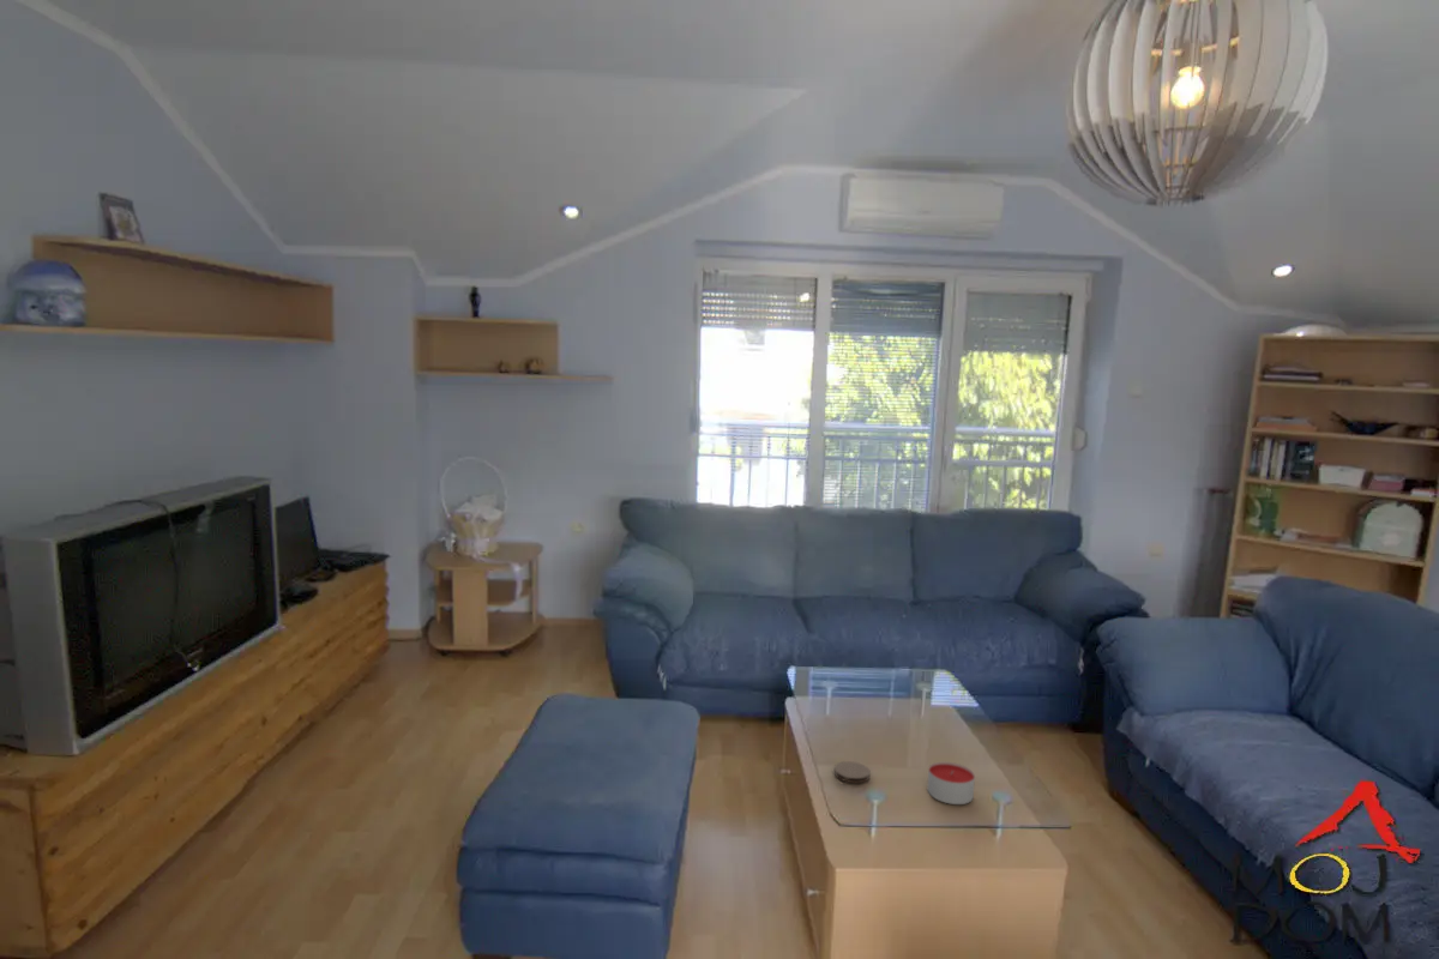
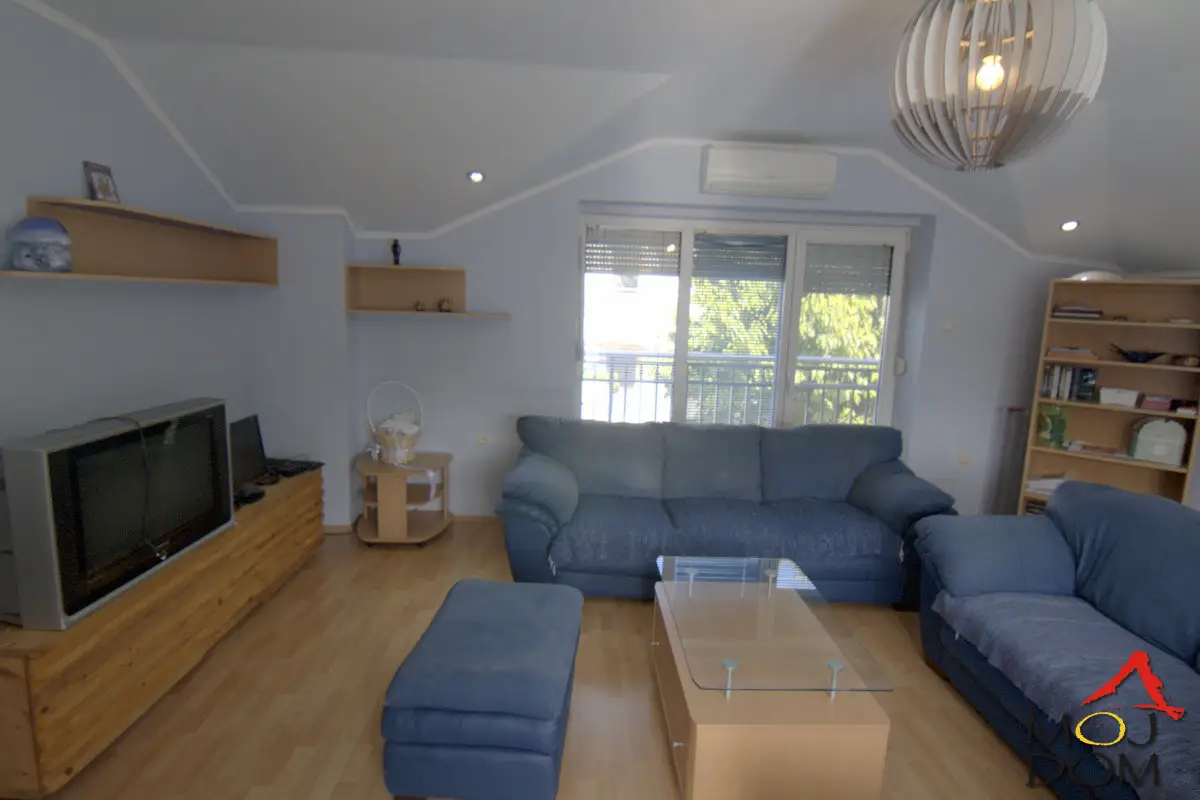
- candle [926,761,976,806]
- coaster [833,760,871,784]
